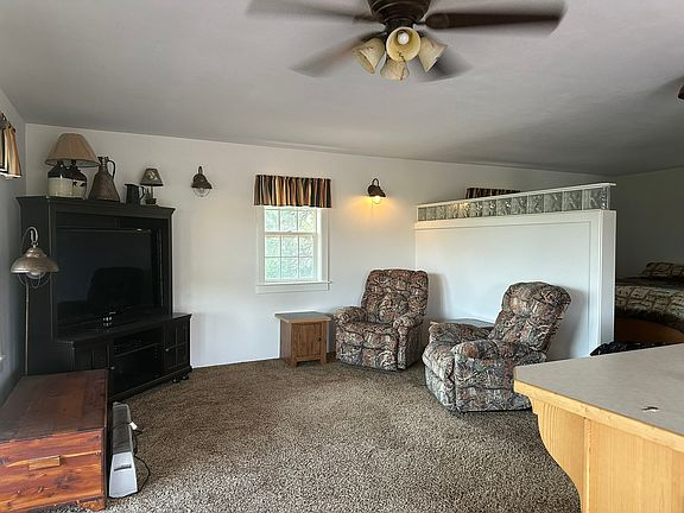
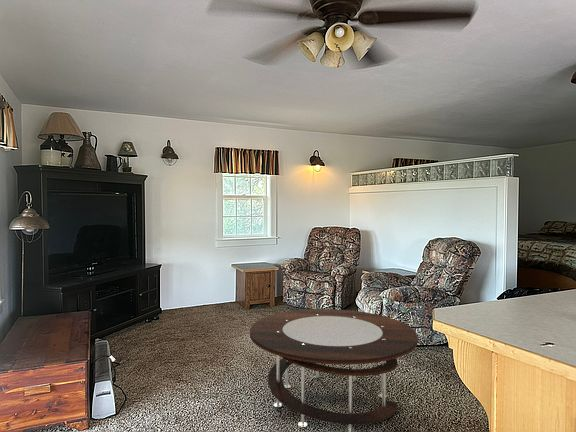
+ coffee table [249,308,419,432]
